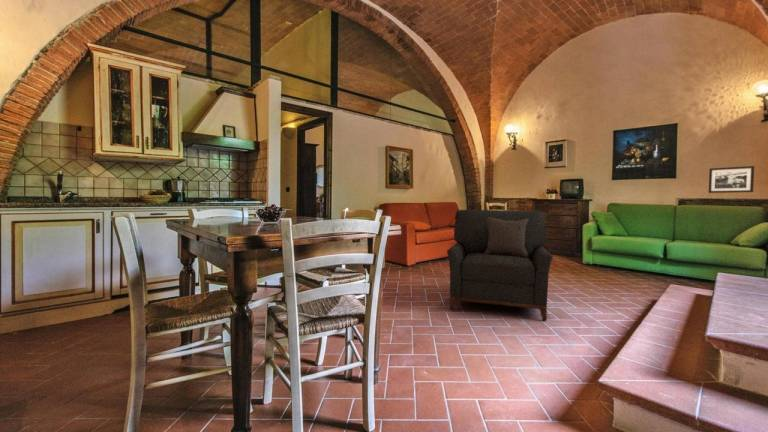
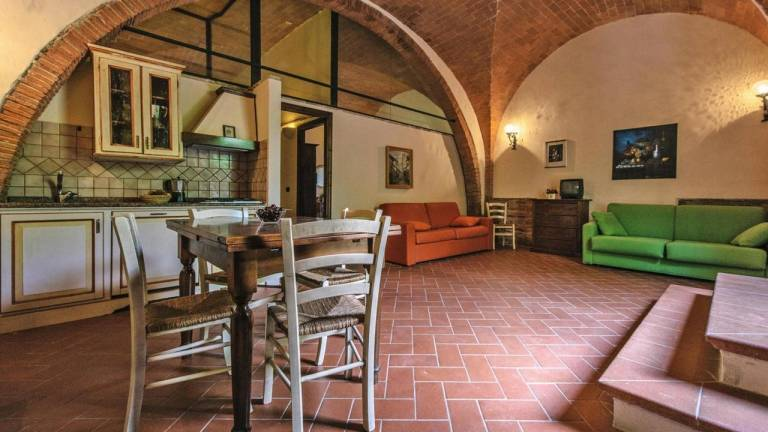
- armchair [446,209,554,322]
- picture frame [708,165,755,194]
